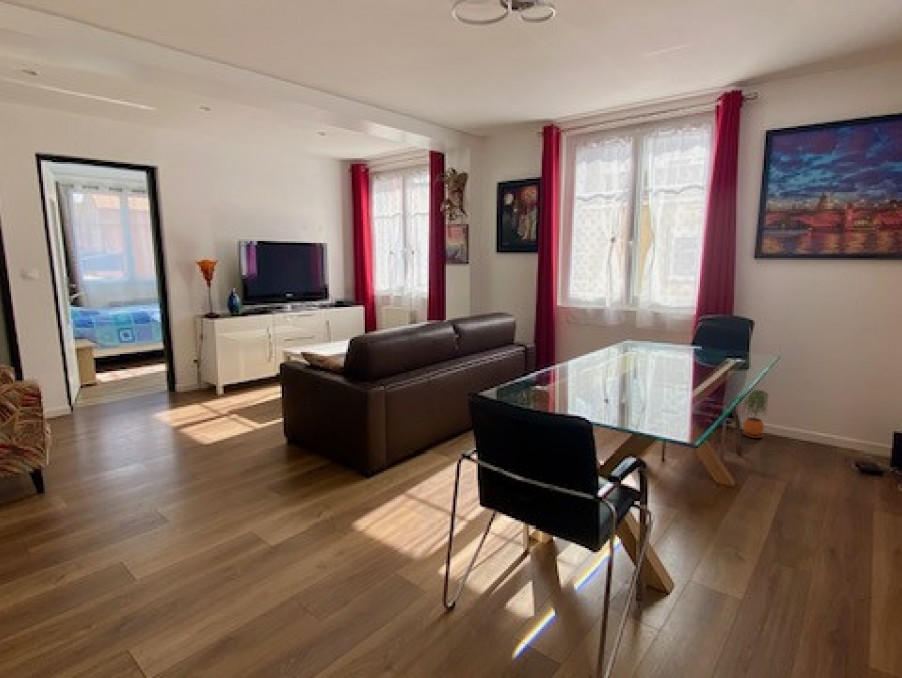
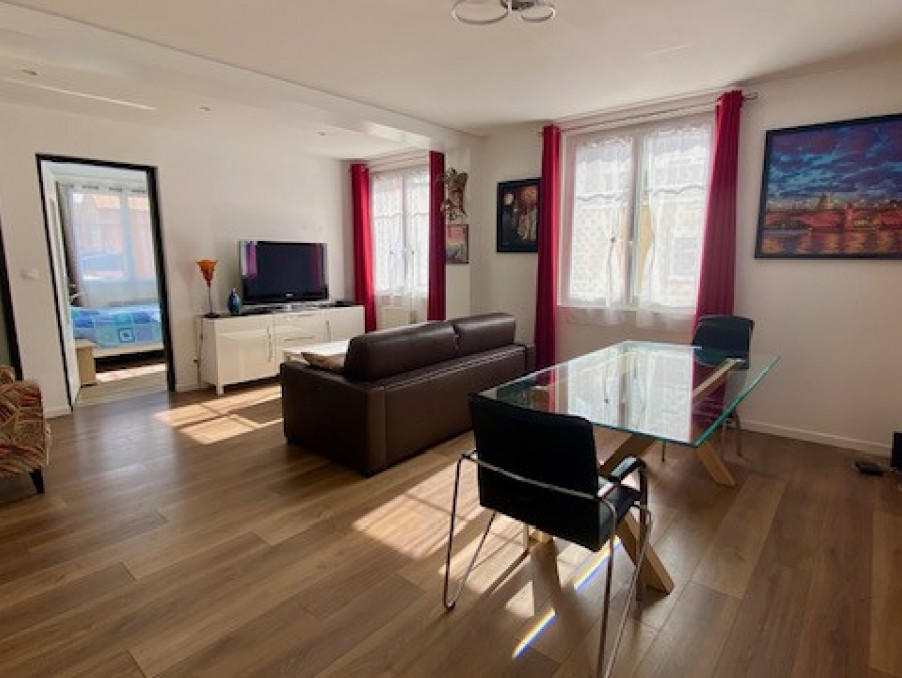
- potted plant [740,389,769,439]
